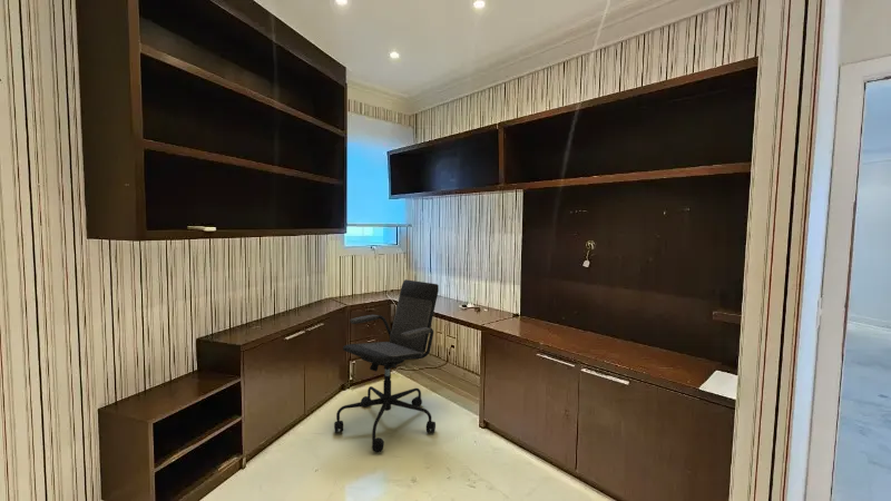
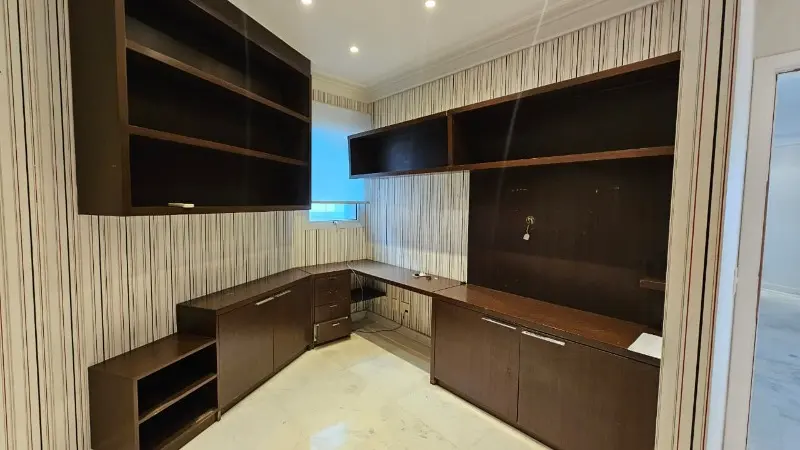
- office chair [333,278,440,453]
